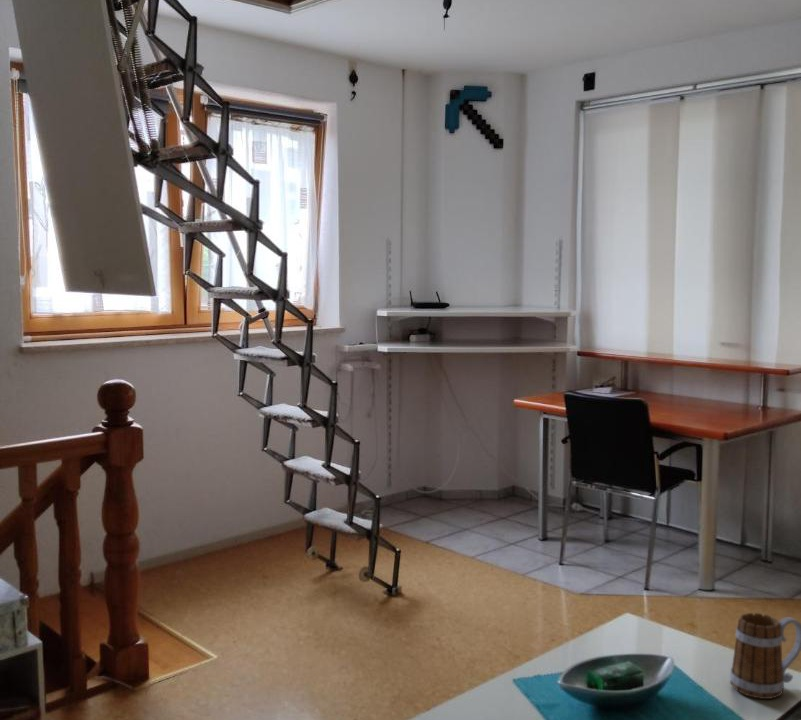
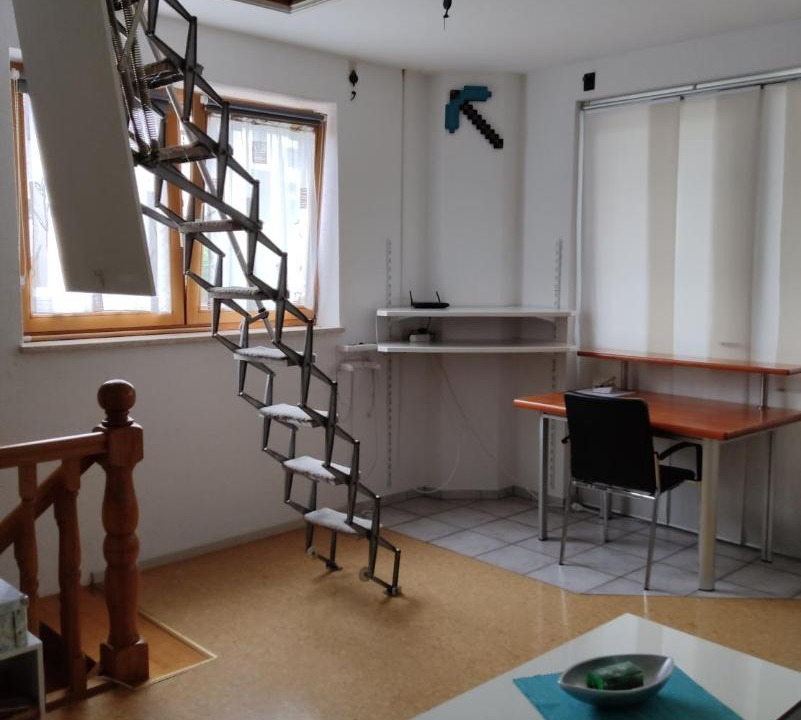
- mug [729,612,801,700]
